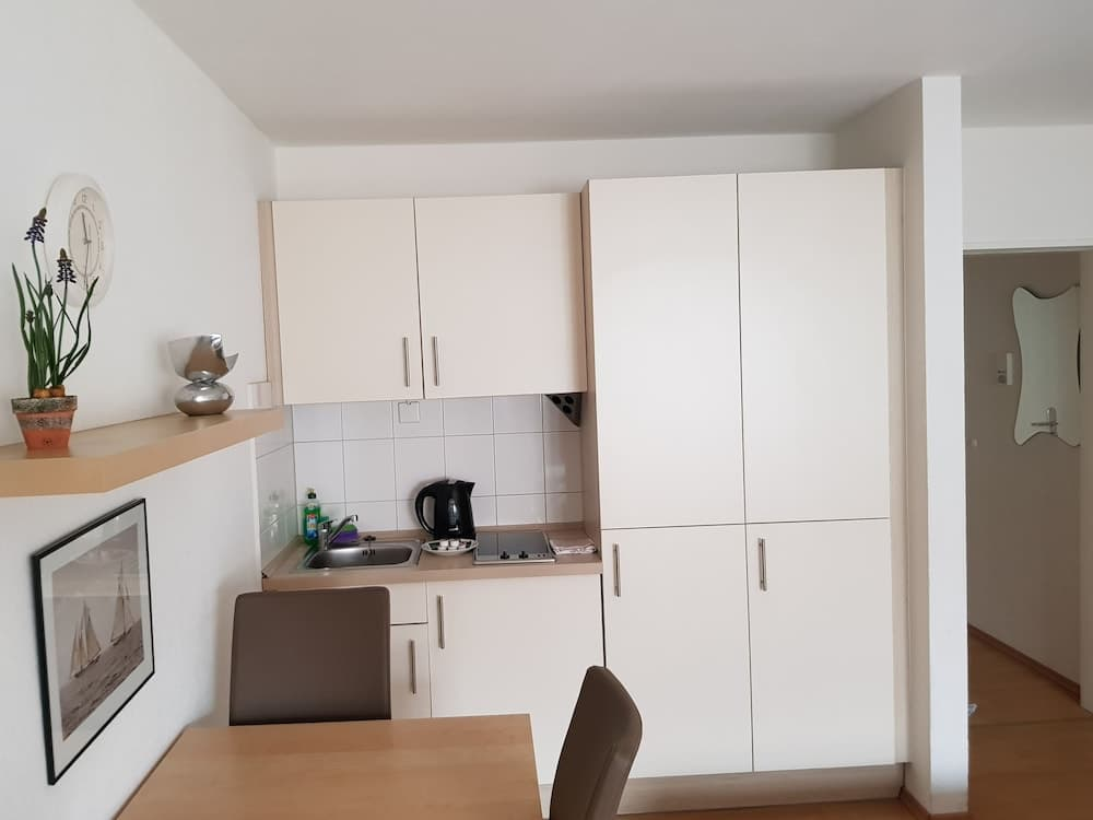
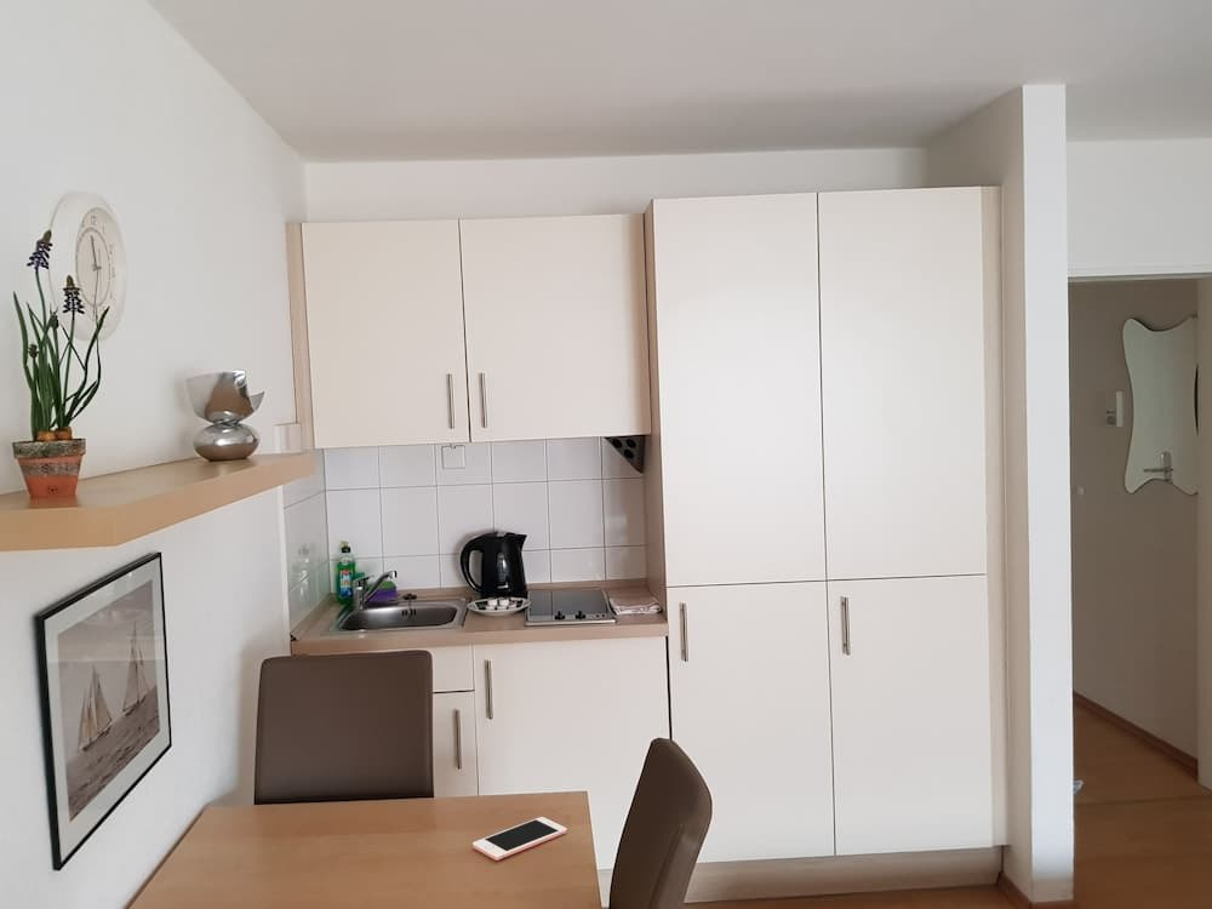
+ cell phone [471,816,568,862]
